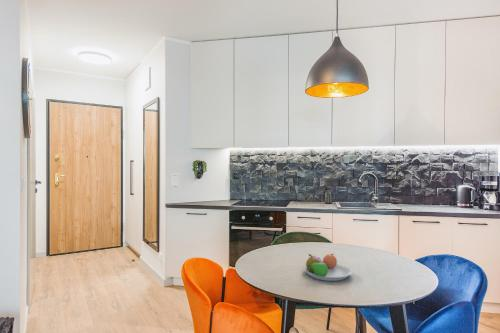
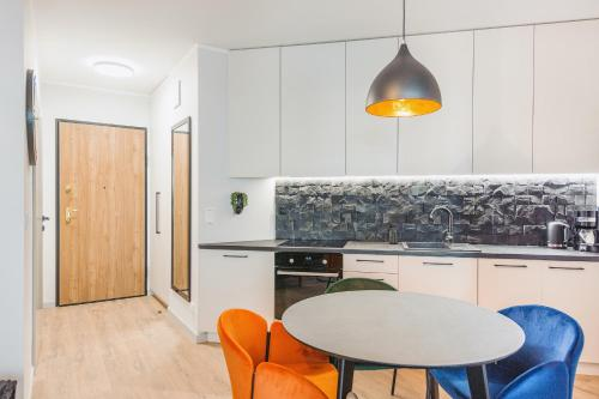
- fruit bowl [302,253,353,282]
